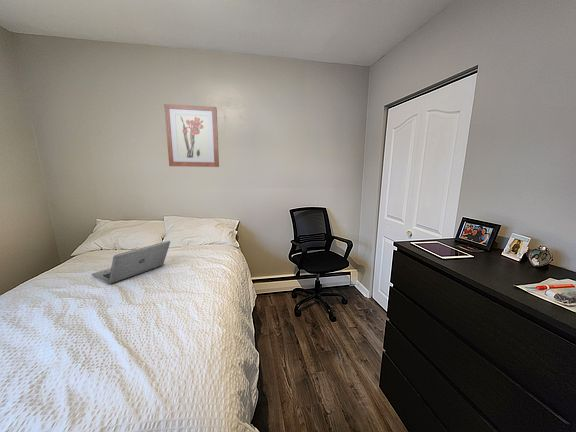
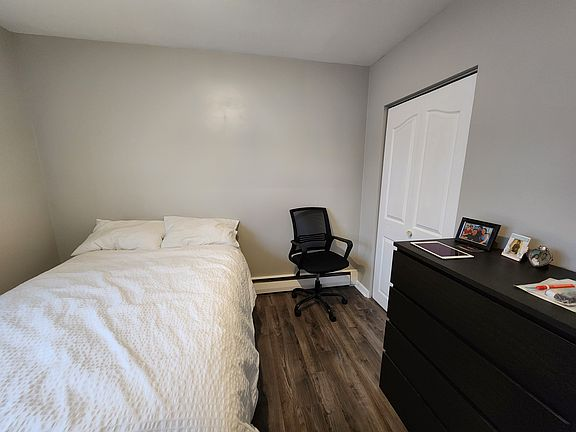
- wall art [163,103,220,168]
- laptop [90,240,171,285]
